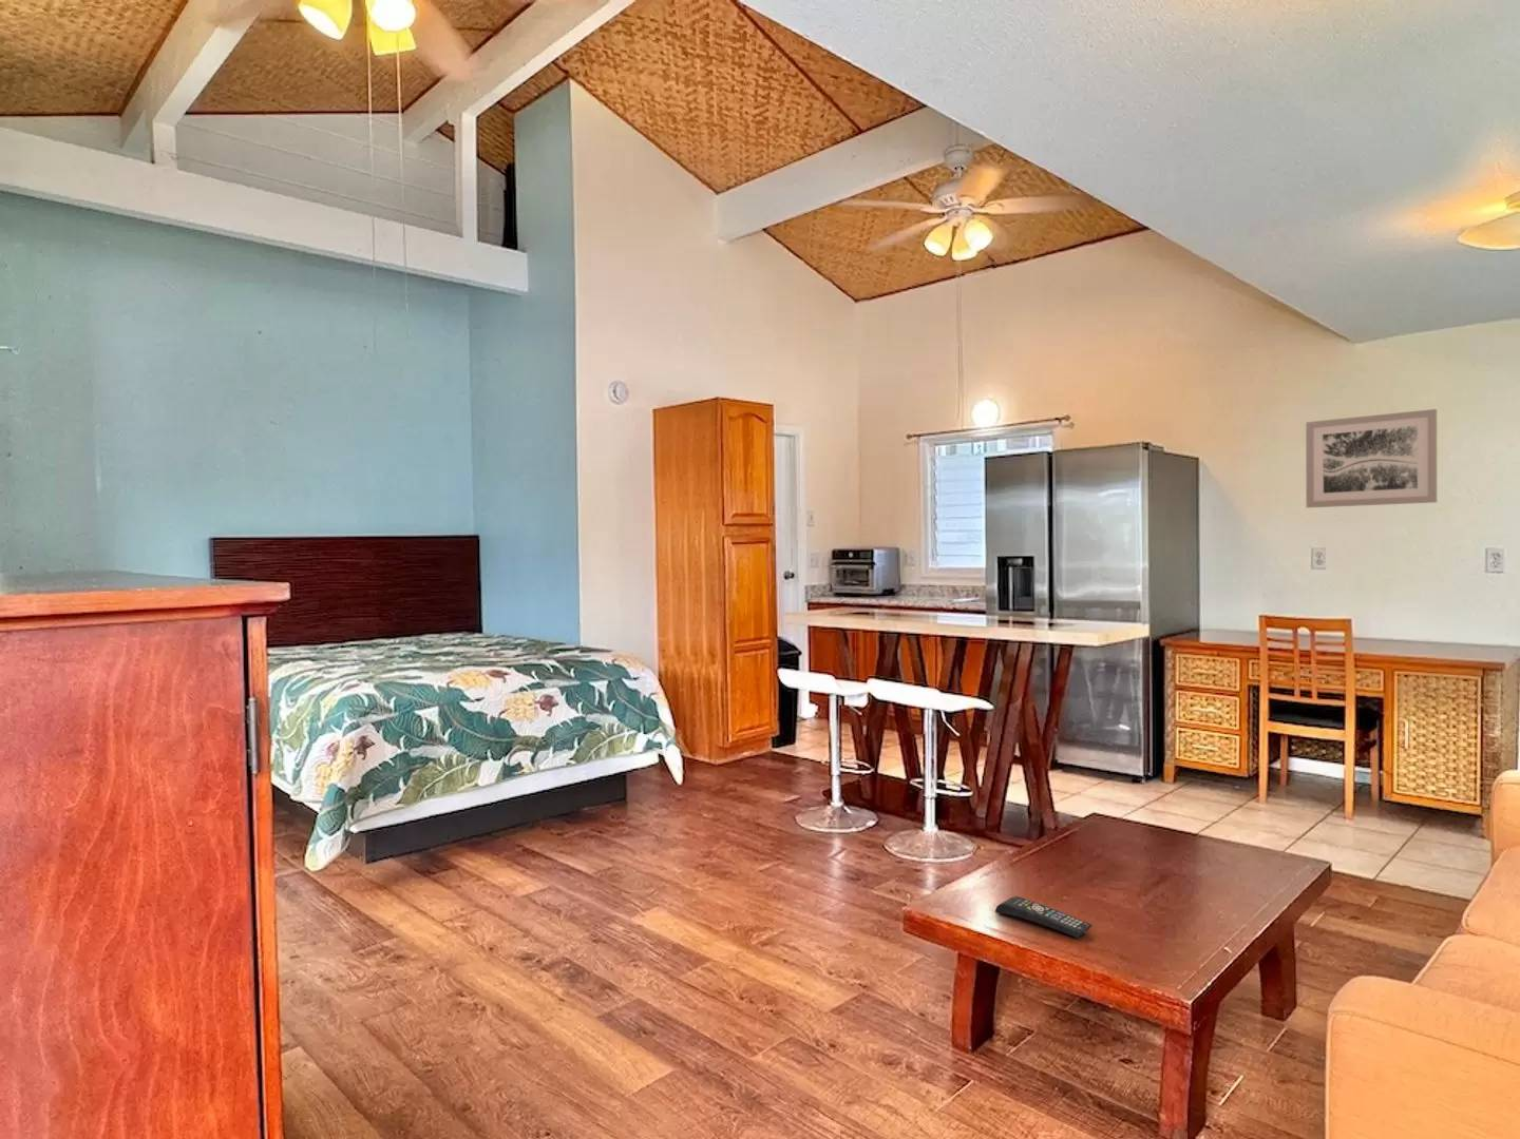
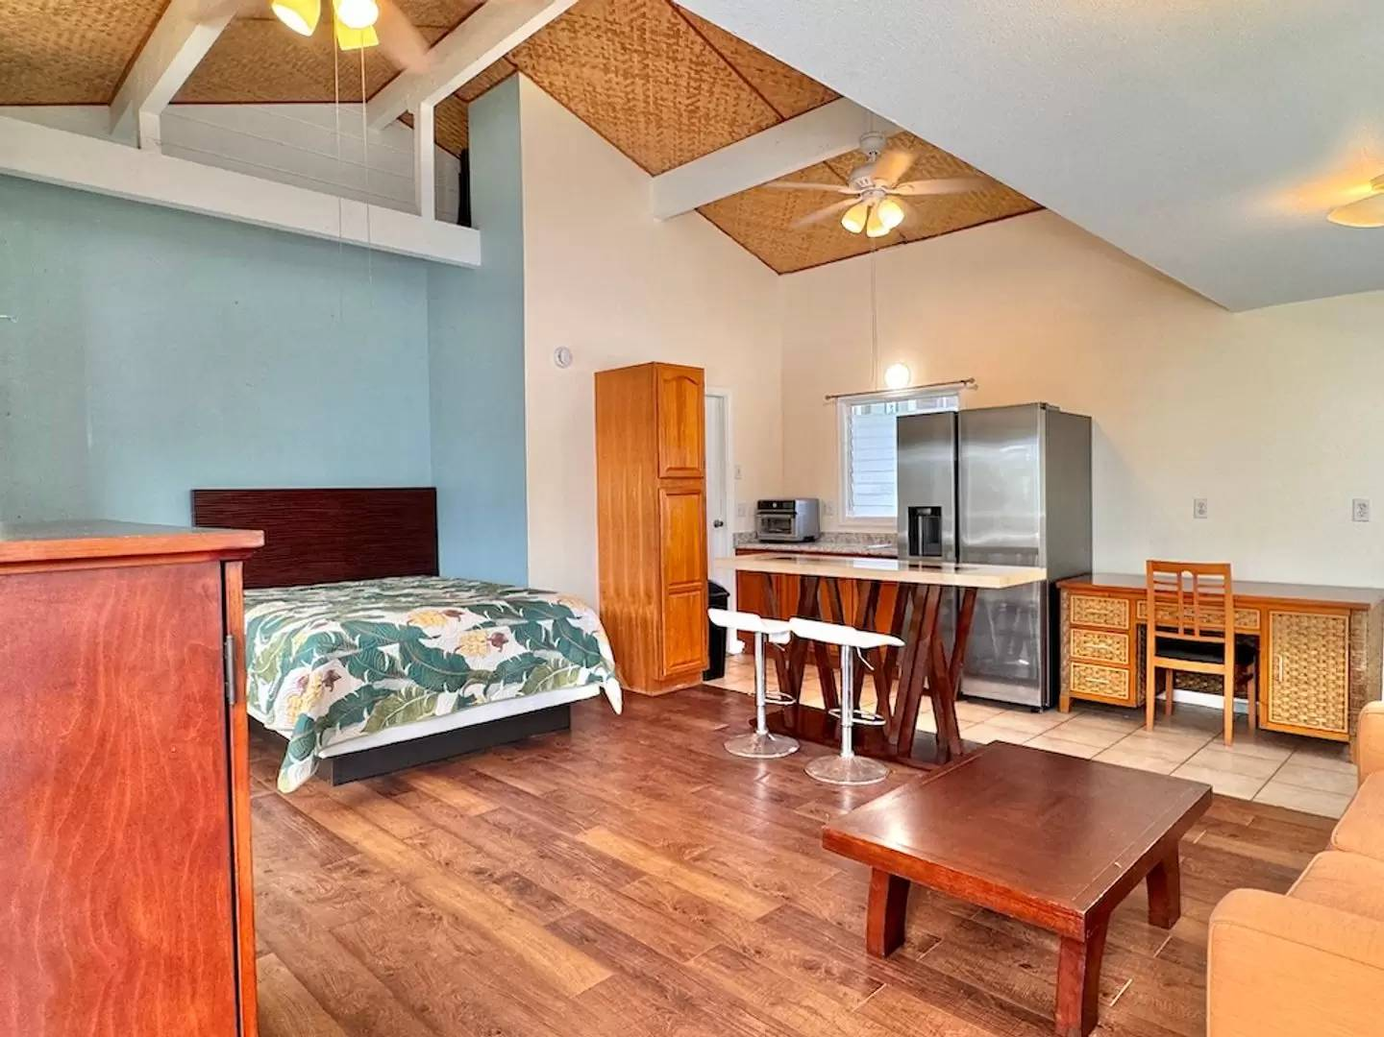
- remote control [995,895,1093,939]
- wall art [1305,408,1437,508]
